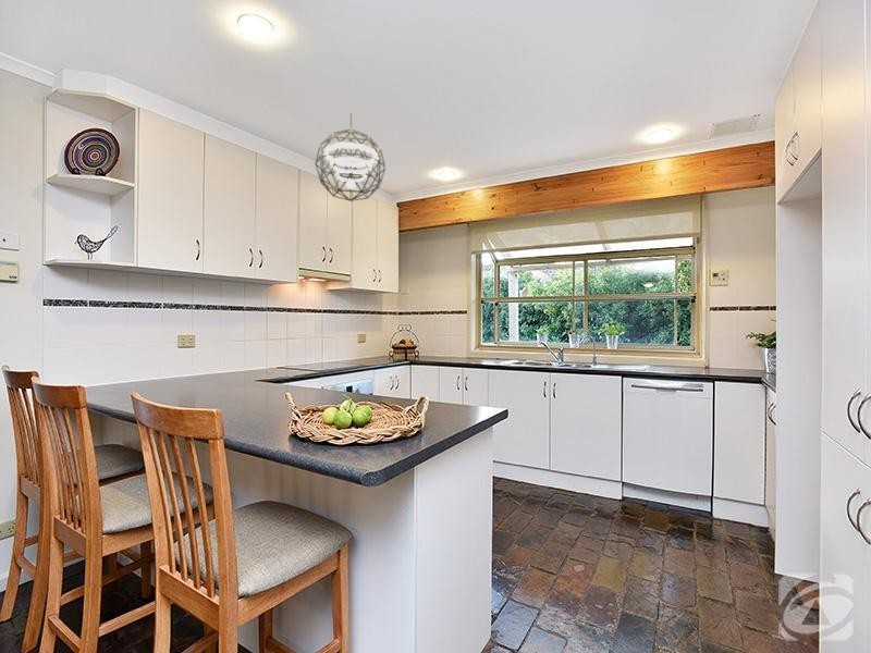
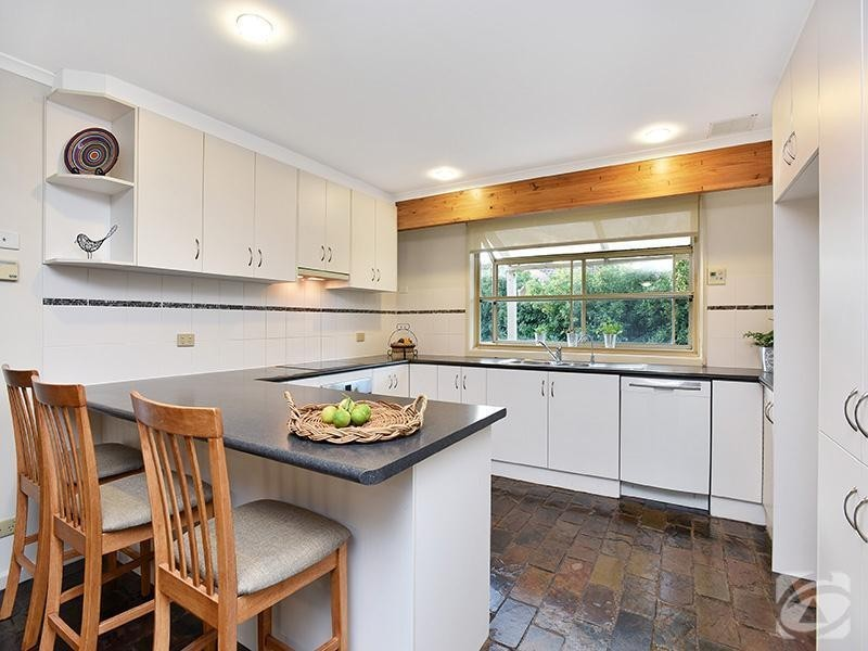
- pendant light [314,112,387,202]
